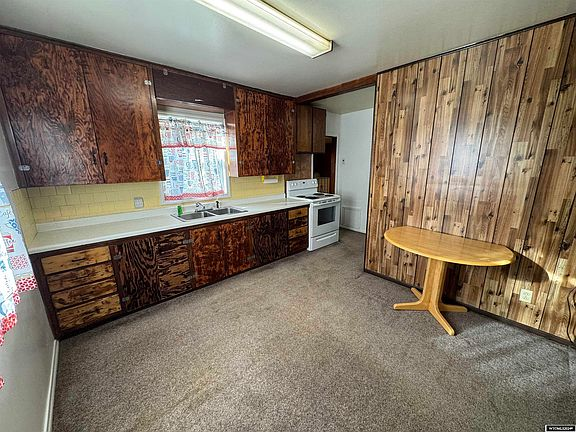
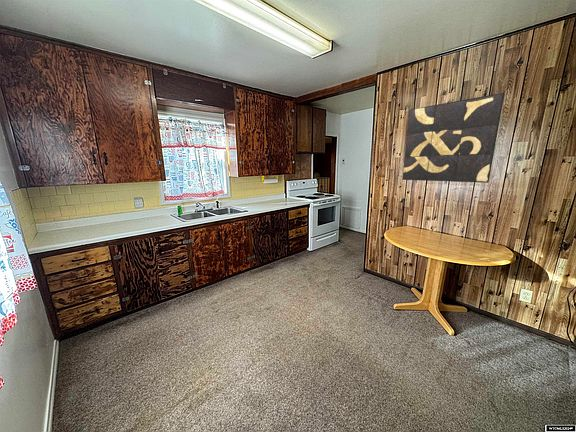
+ wall art [401,92,506,184]
